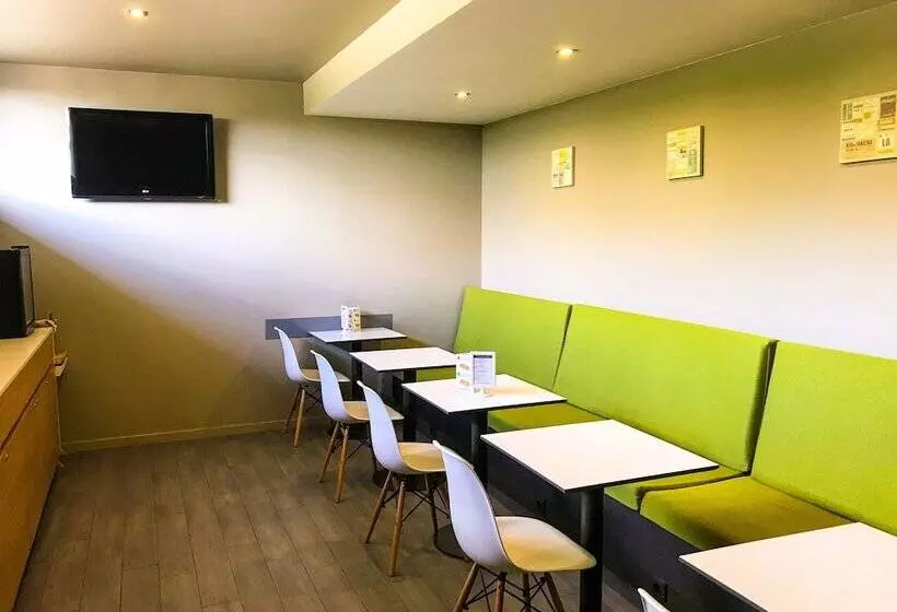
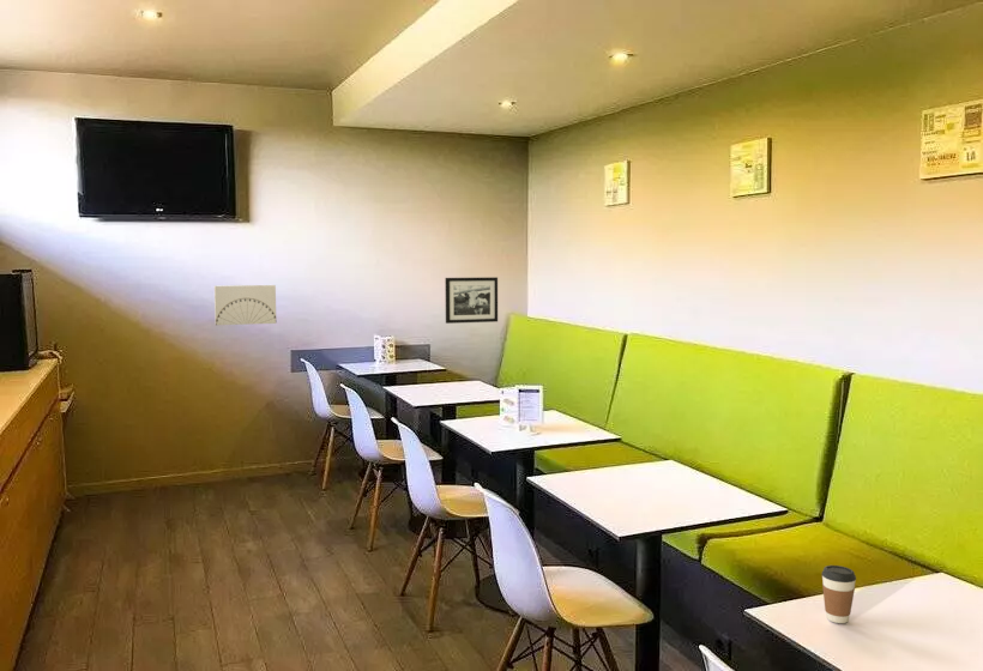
+ coffee cup [821,564,857,624]
+ wall art [213,284,278,326]
+ picture frame [445,276,499,325]
